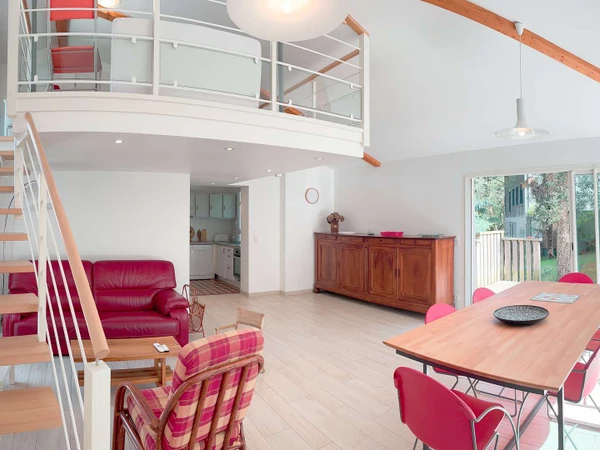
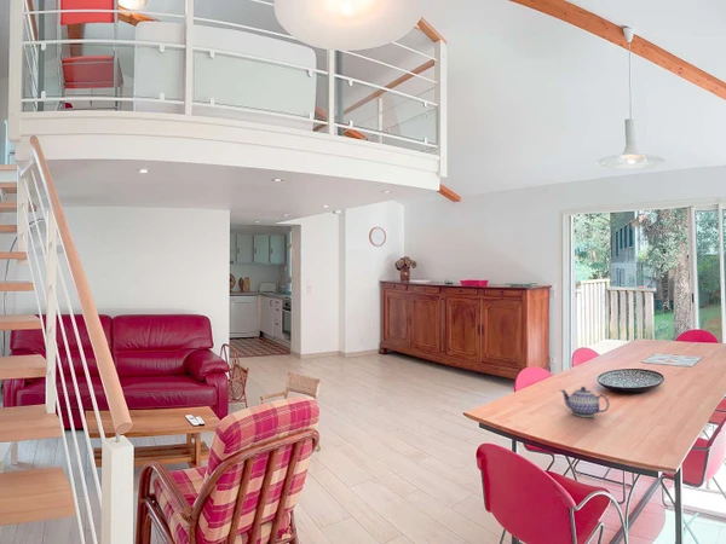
+ teapot [559,386,610,418]
